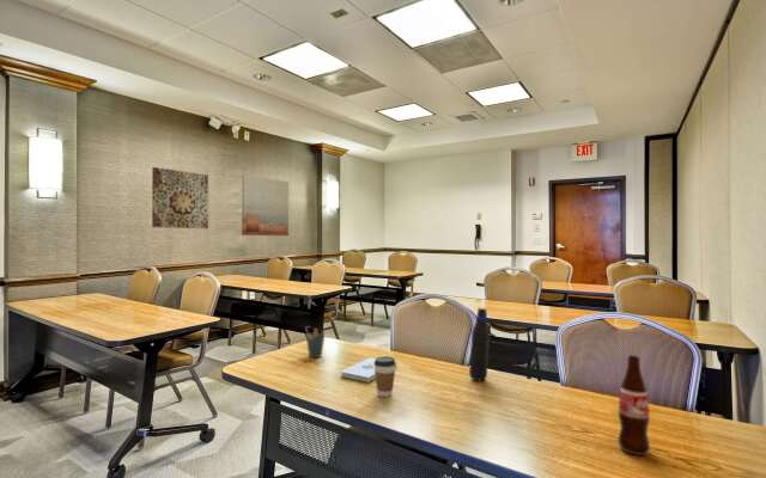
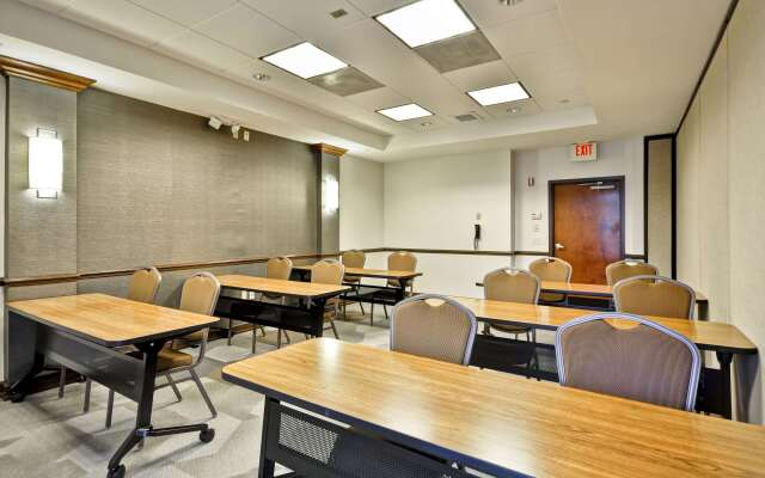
- water bottle [468,307,491,382]
- wall art [241,173,290,237]
- coffee cup [375,355,397,398]
- bottle [616,354,651,456]
- pen holder [304,326,327,358]
- wall art [151,166,209,229]
- notepad [340,357,397,384]
